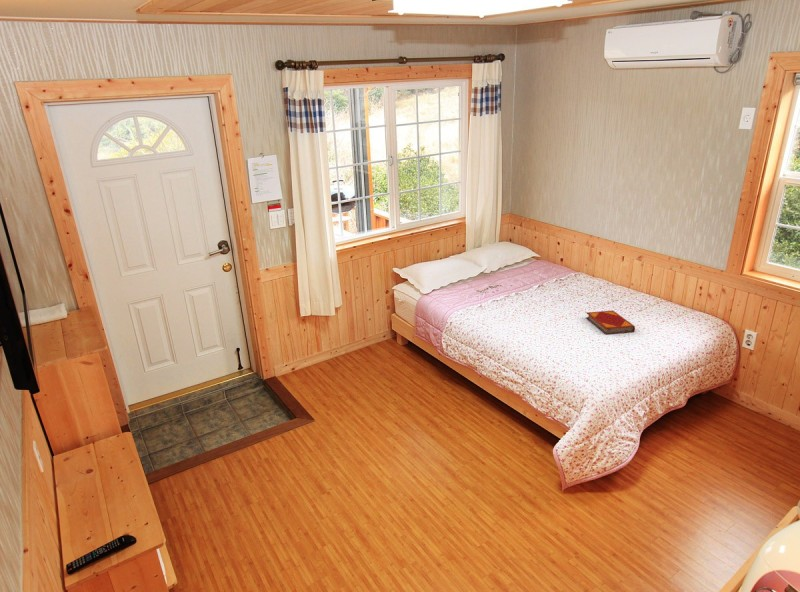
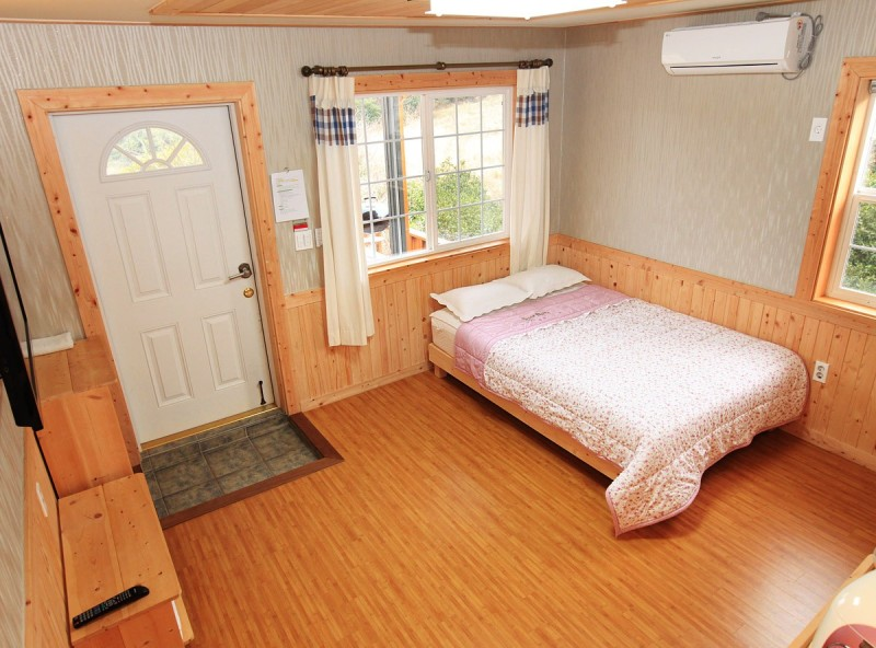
- hardback book [585,310,636,335]
